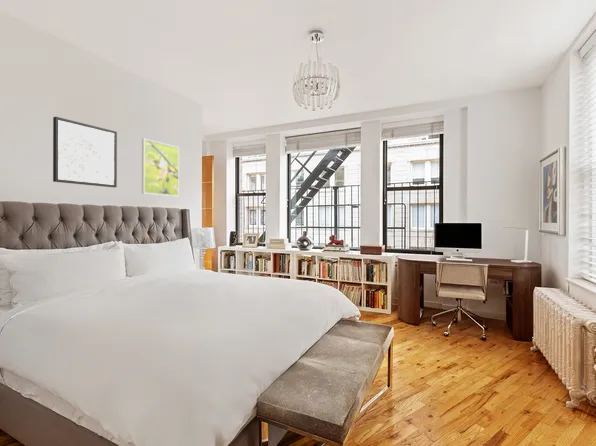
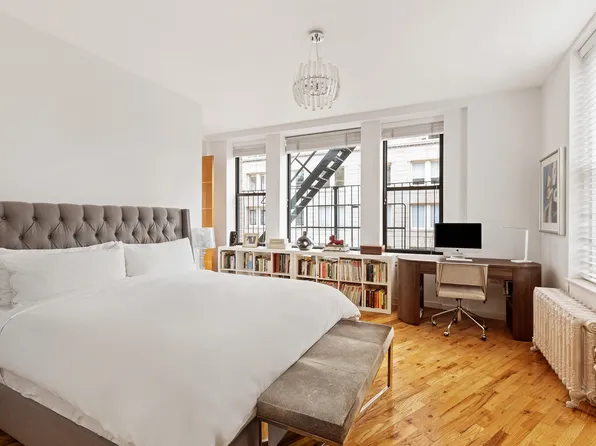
- wall art [52,116,118,188]
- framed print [141,138,180,197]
